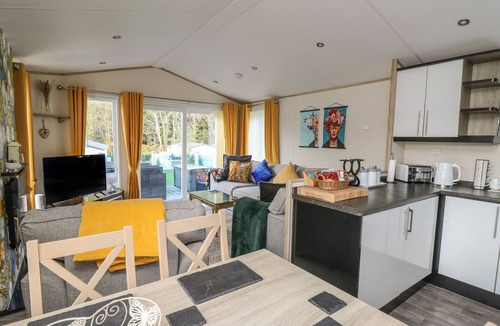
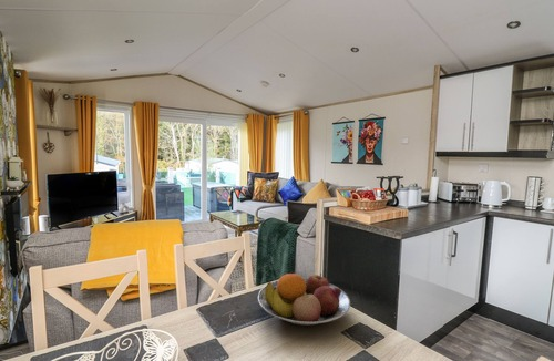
+ fruit bowl [257,272,351,326]
